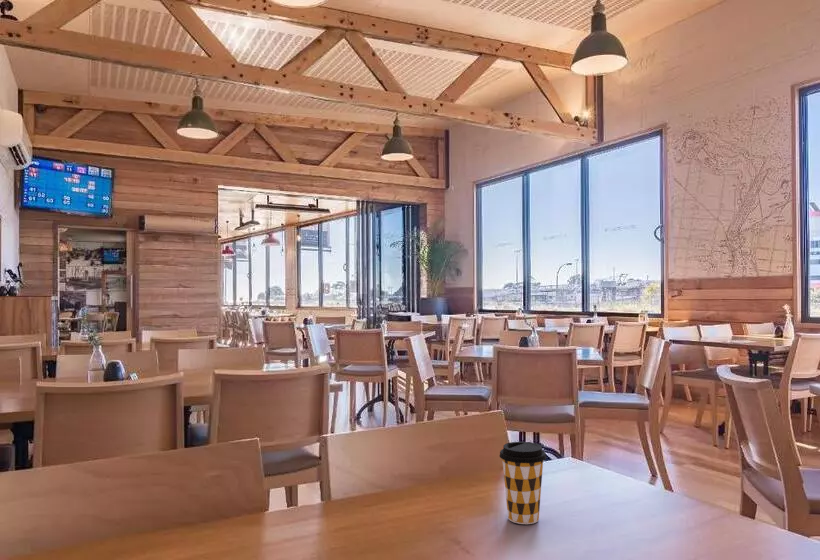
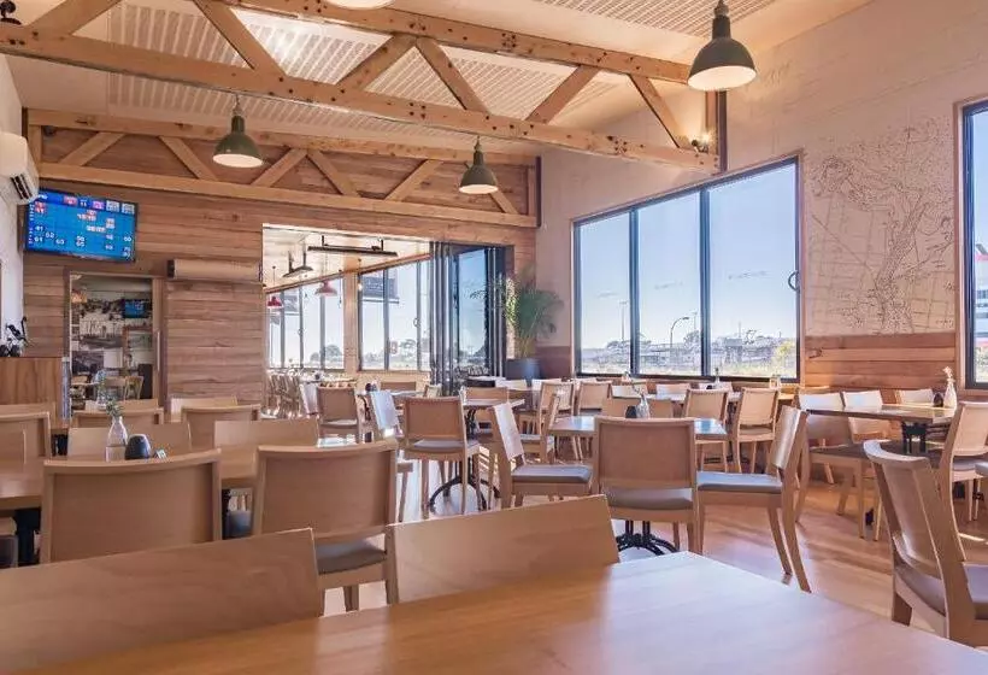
- coffee cup [499,441,547,525]
